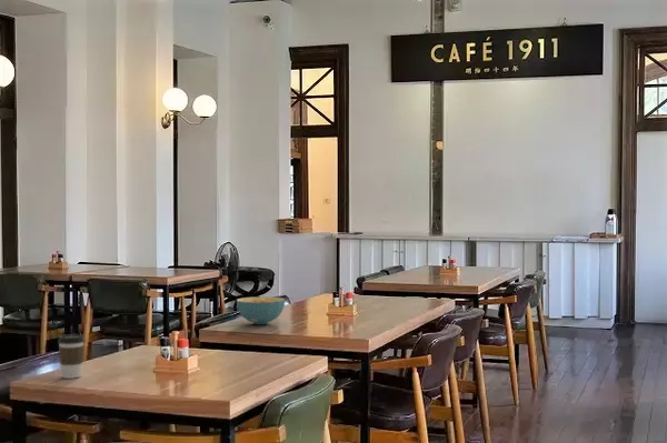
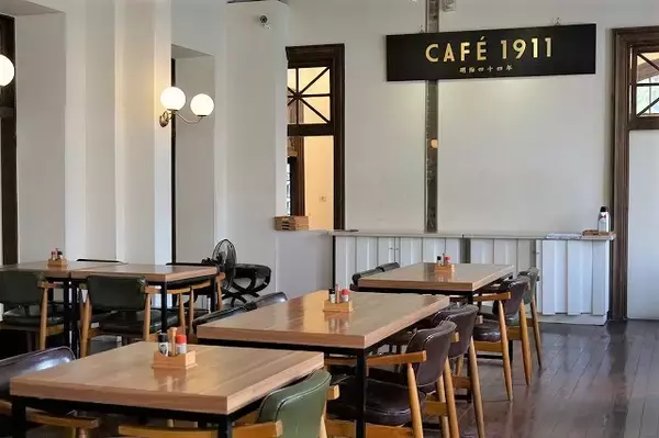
- cereal bowl [236,295,286,325]
- coffee cup [57,333,86,380]
